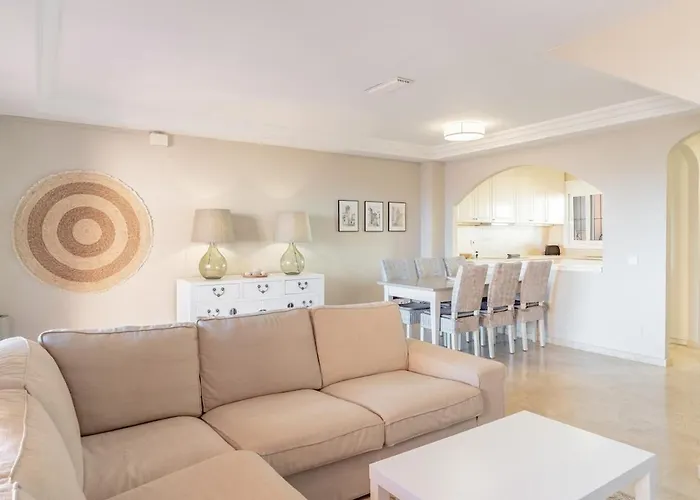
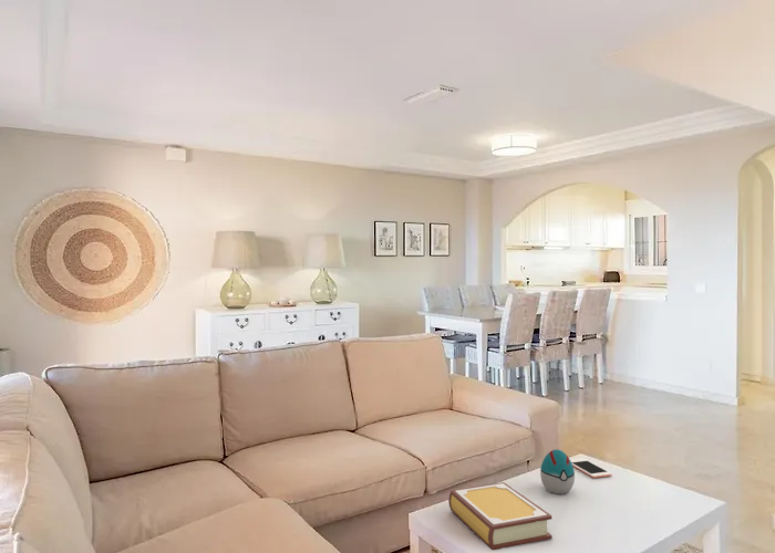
+ book [447,481,554,551]
+ cell phone [570,458,612,479]
+ decorative egg [539,448,576,495]
